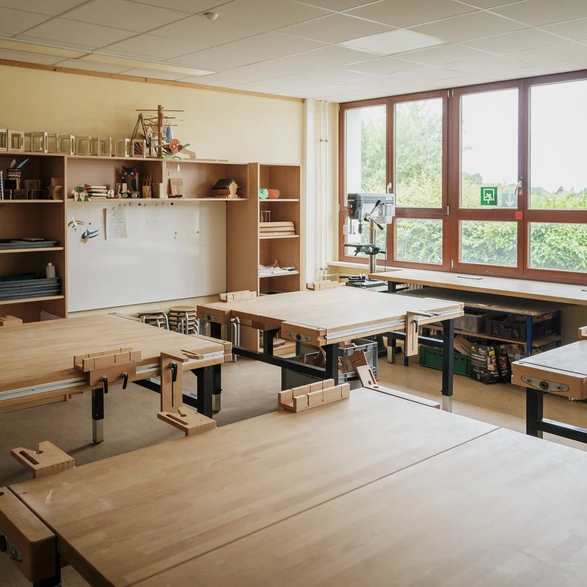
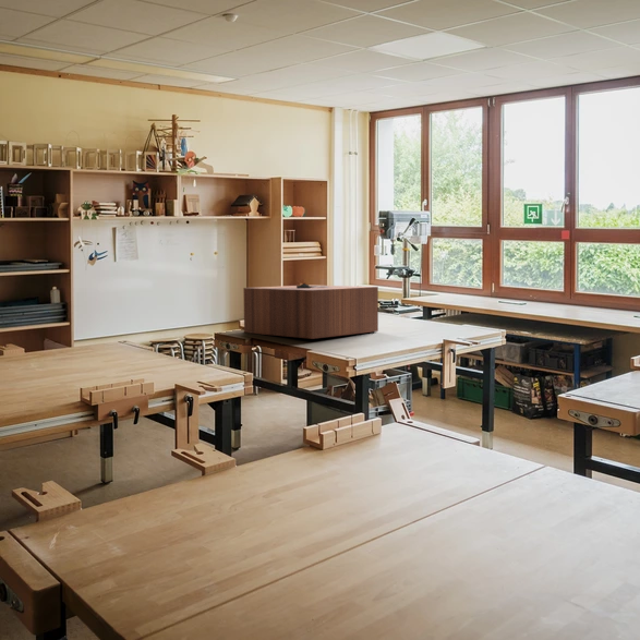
+ wooden box [242,282,379,340]
